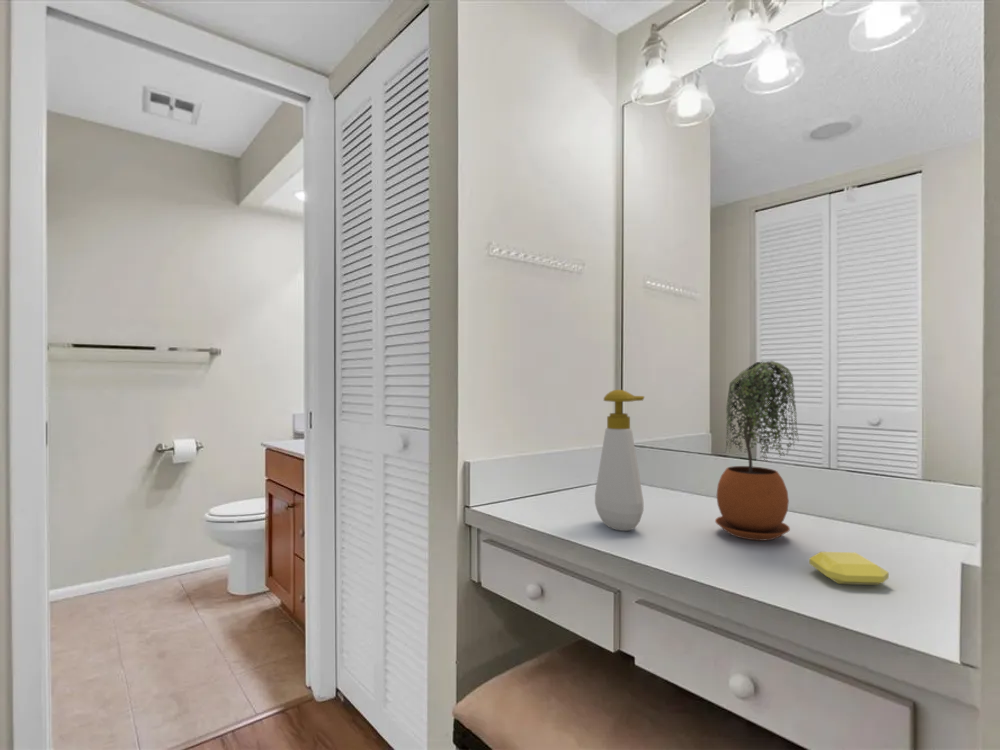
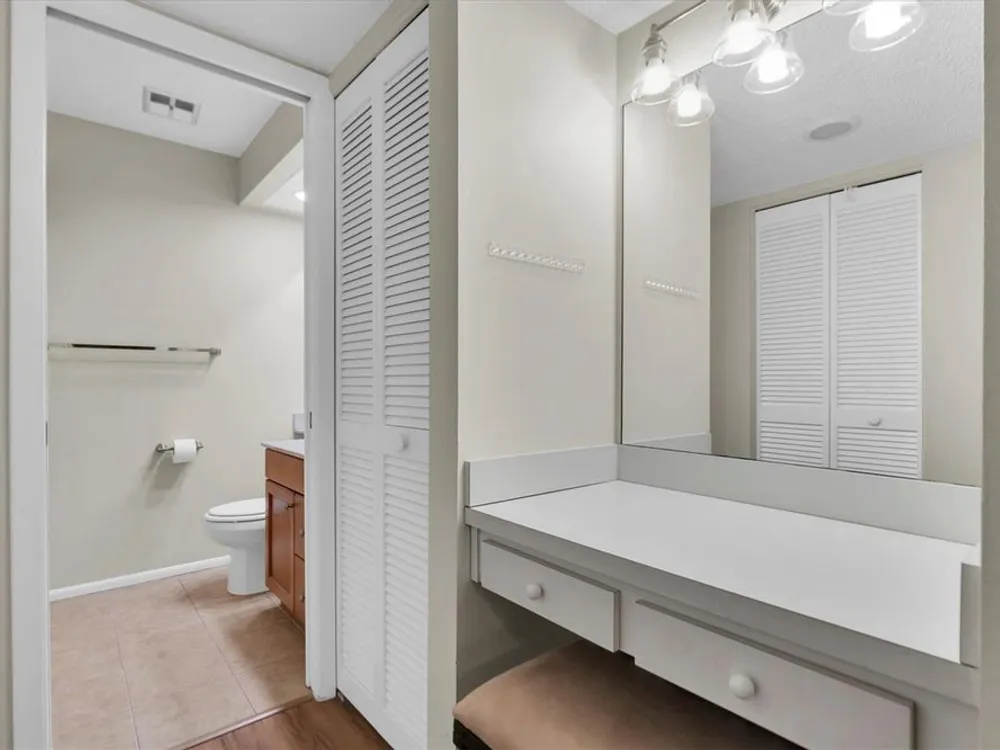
- soap bottle [594,389,645,532]
- soap bar [808,551,890,586]
- potted plant [714,360,800,542]
